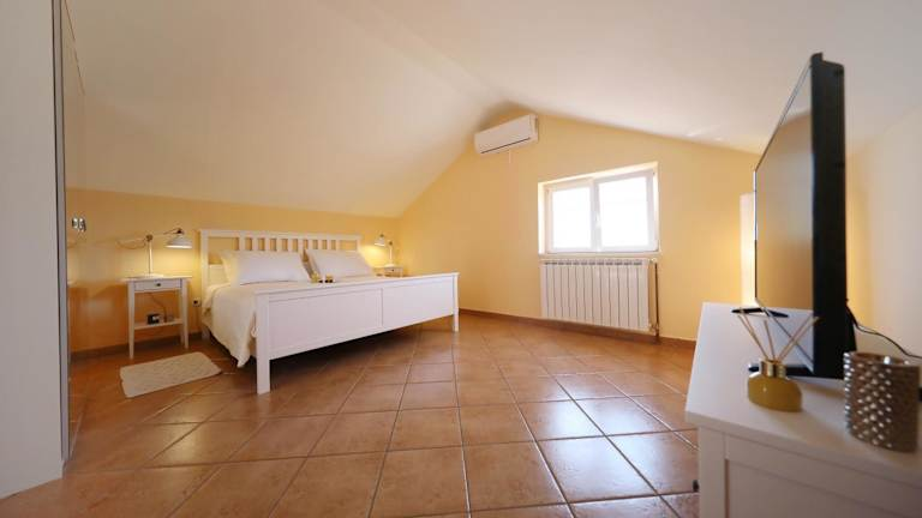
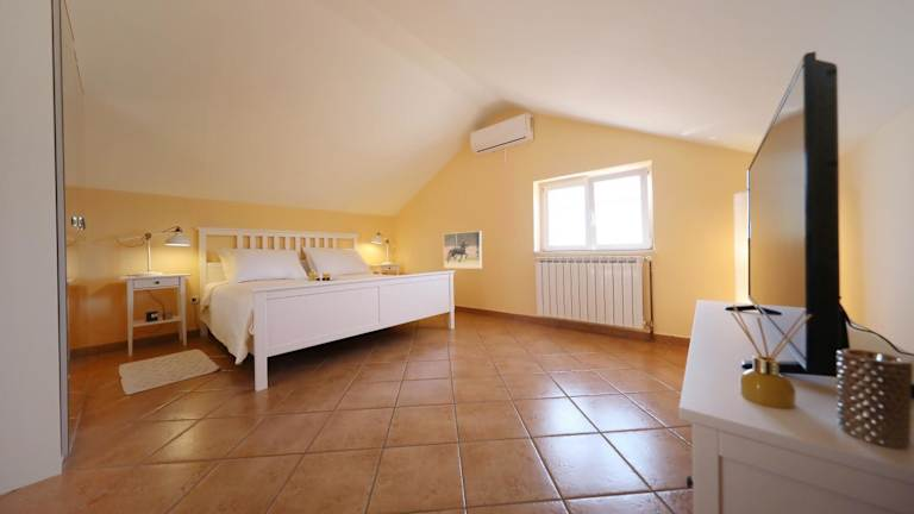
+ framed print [443,230,483,270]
